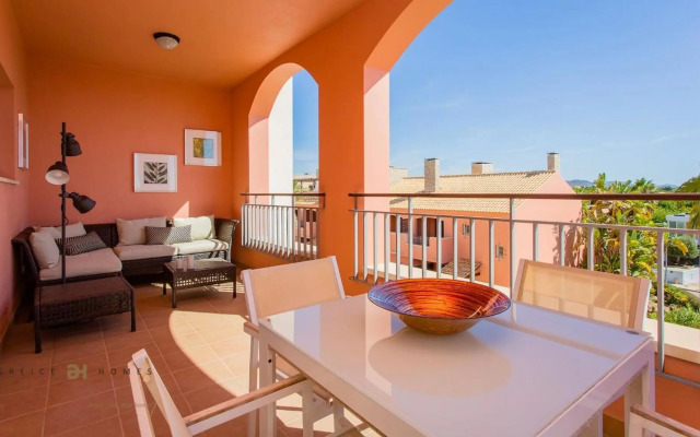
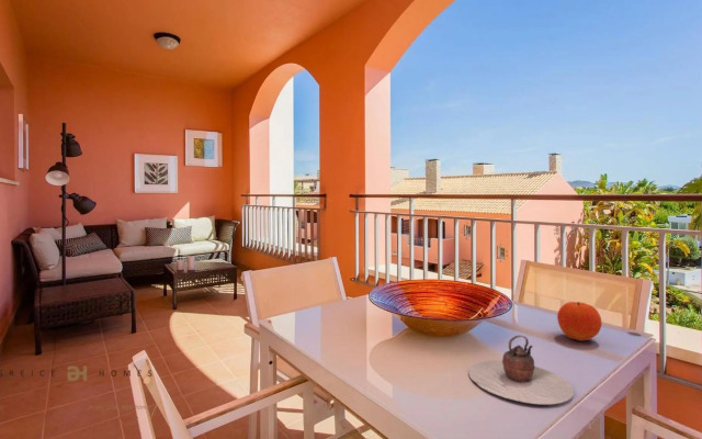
+ fruit [556,301,603,341]
+ teapot [467,335,575,405]
